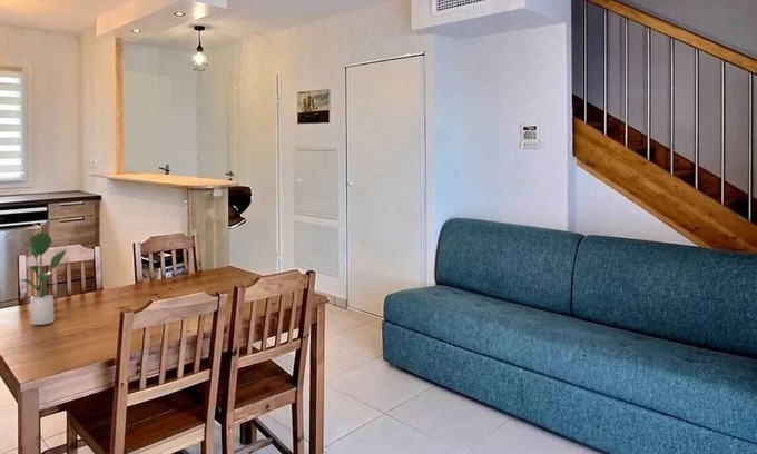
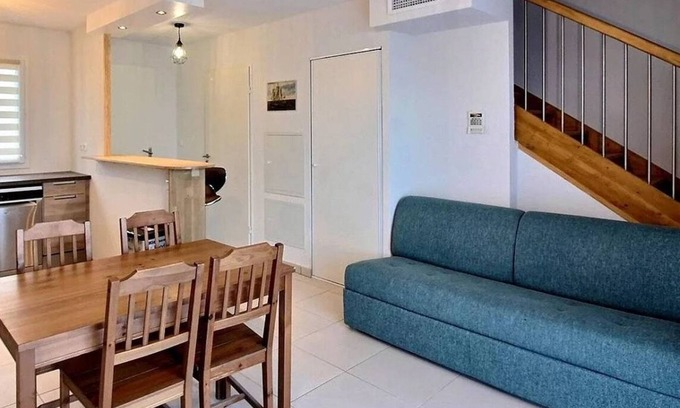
- potted plant [18,231,67,326]
